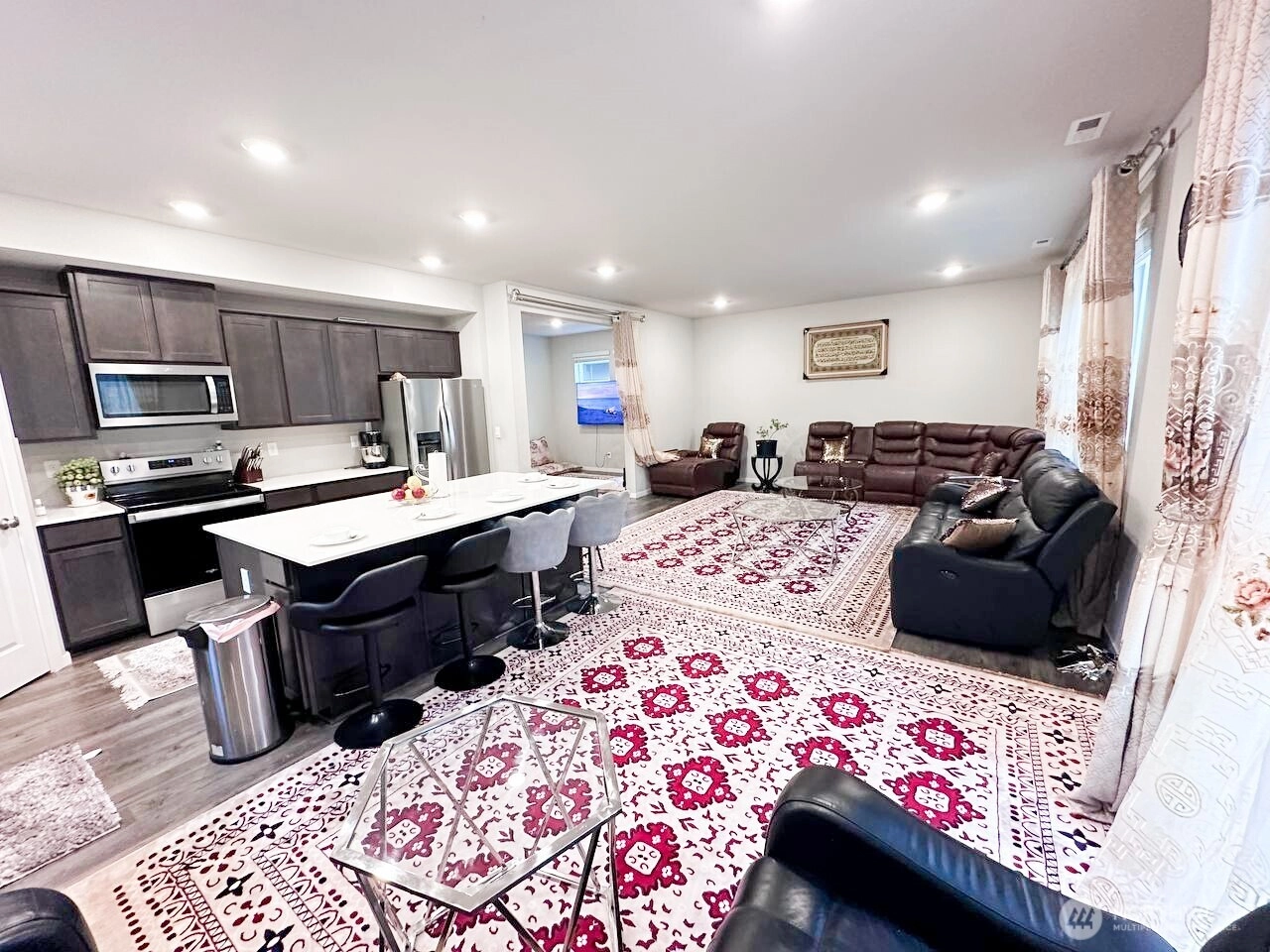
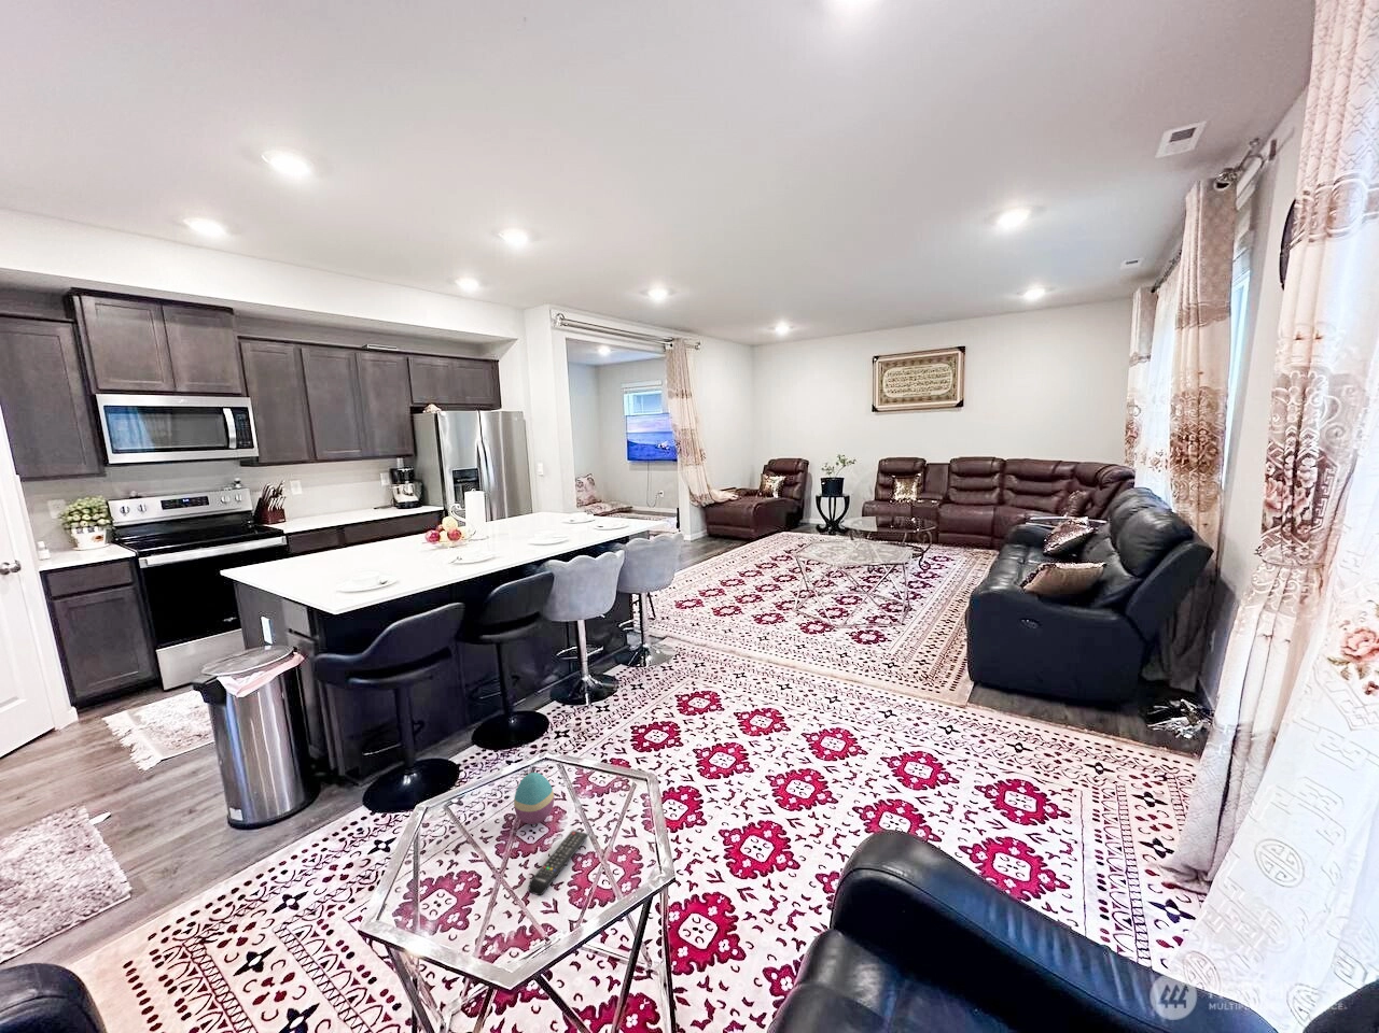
+ remote control [528,830,591,896]
+ decorative egg [513,771,555,826]
